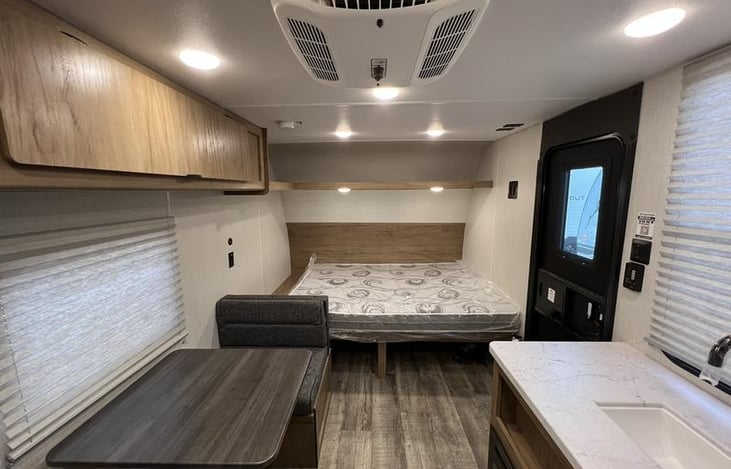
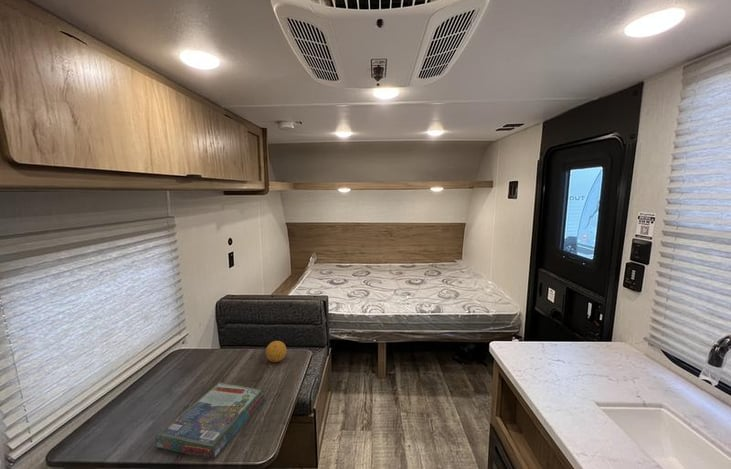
+ board game [154,381,266,461]
+ fruit [265,340,287,363]
